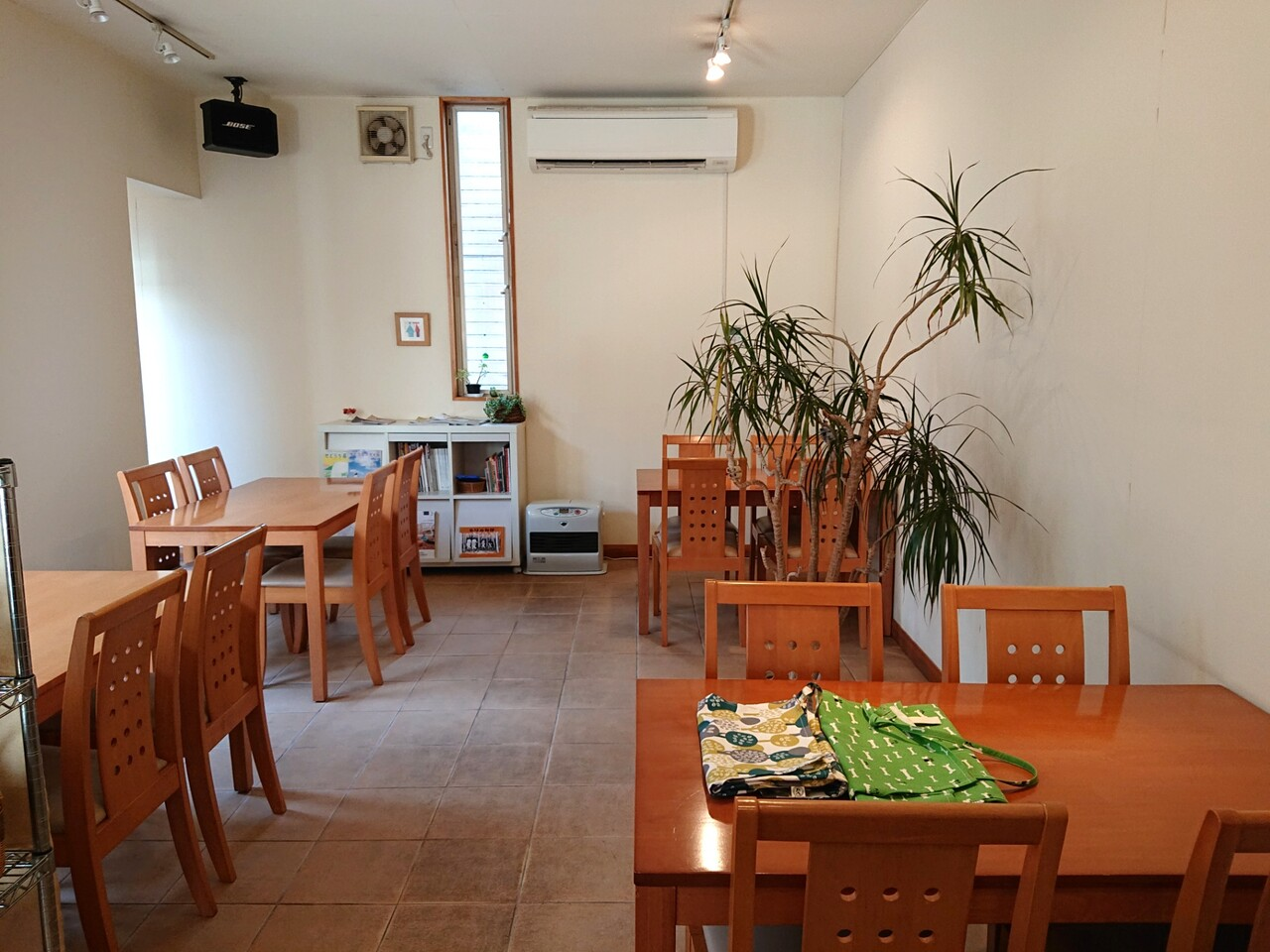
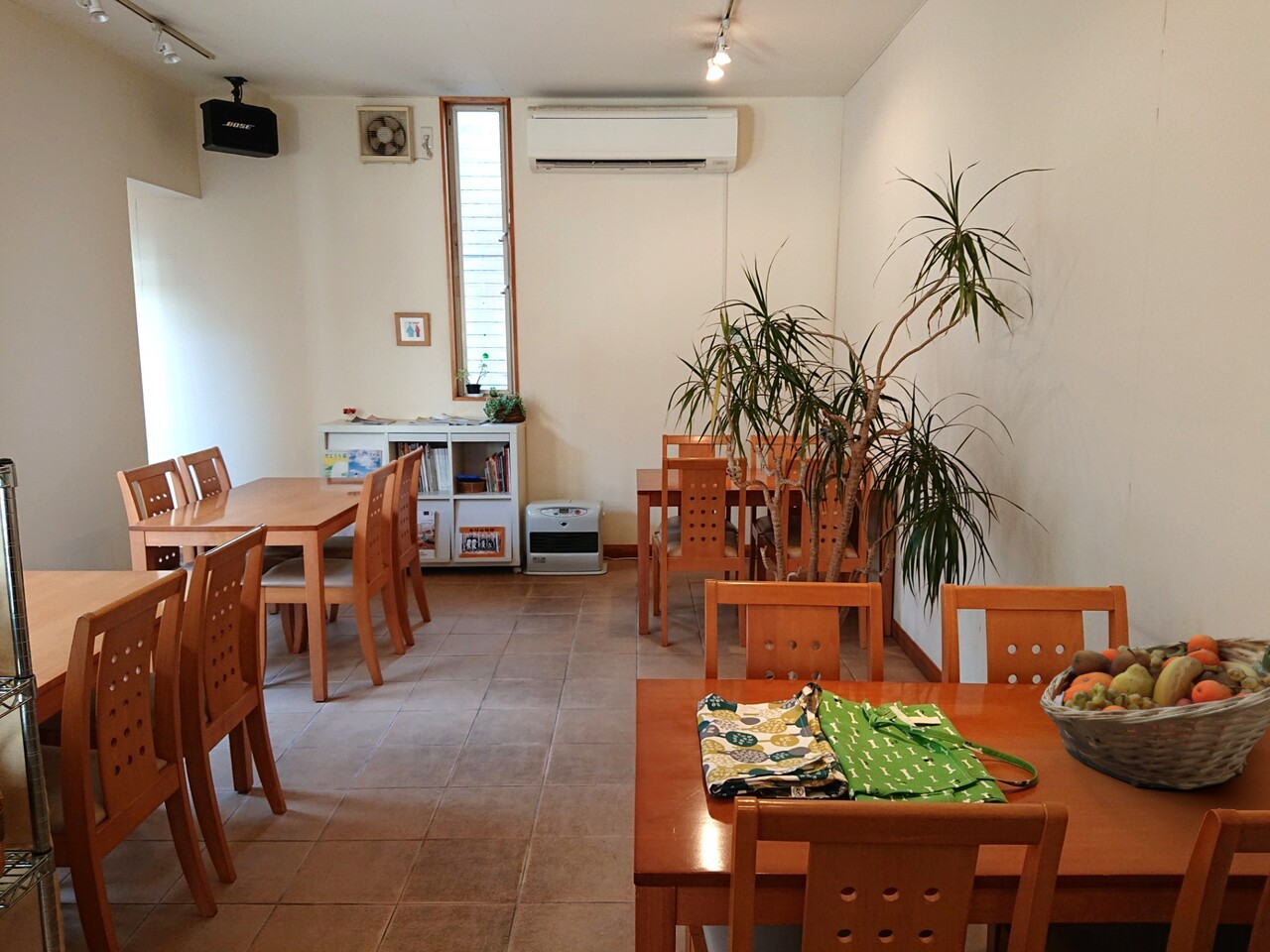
+ fruit basket [1038,634,1270,790]
